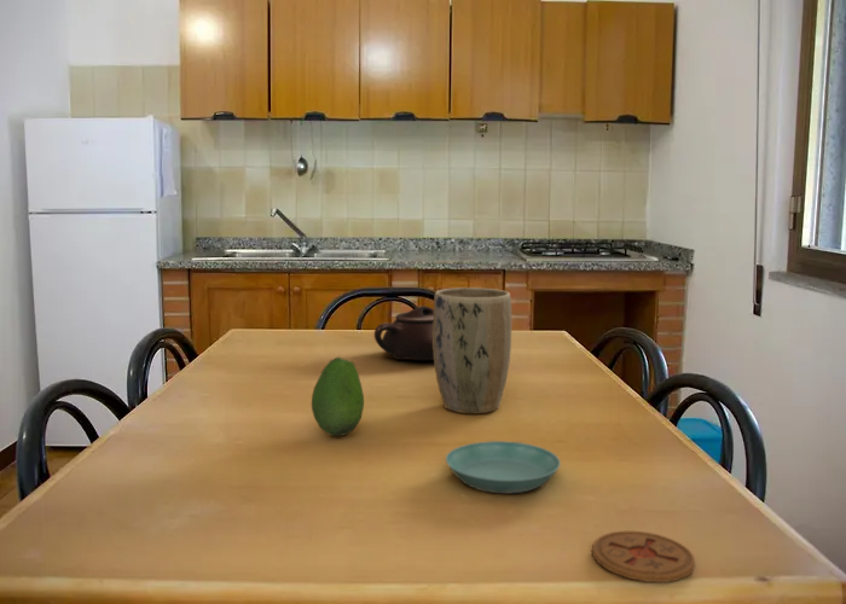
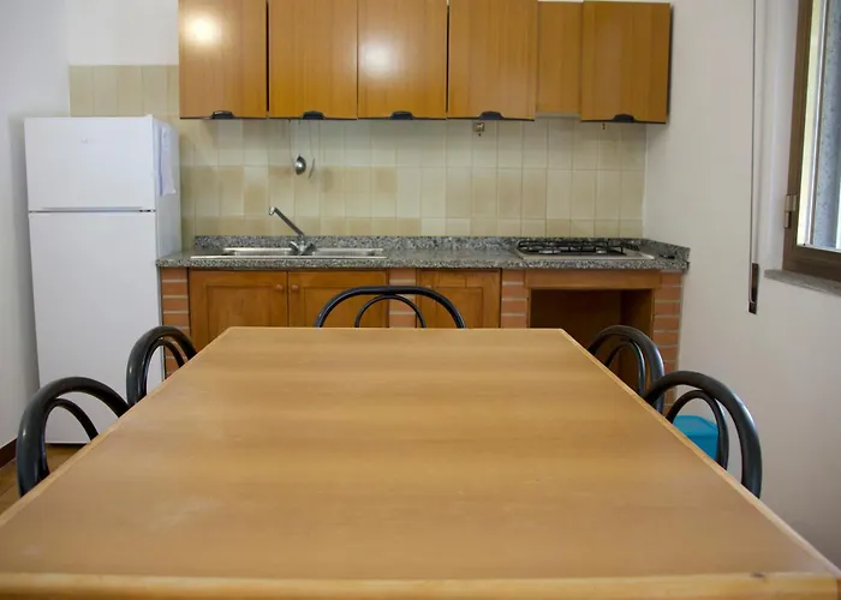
- fruit [311,356,365,437]
- coaster [591,530,696,583]
- plant pot [433,286,512,414]
- teapot [373,304,434,361]
- saucer [445,440,562,494]
